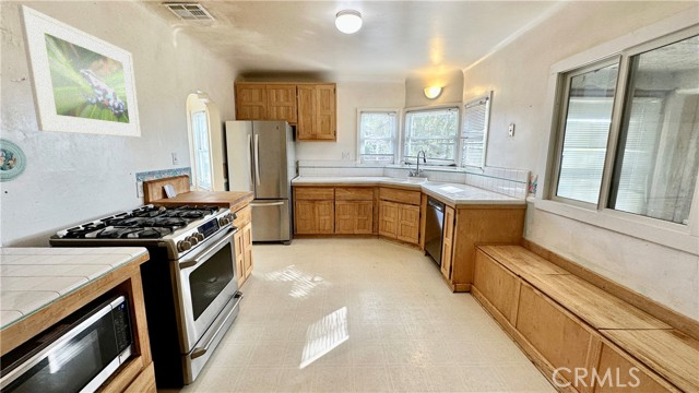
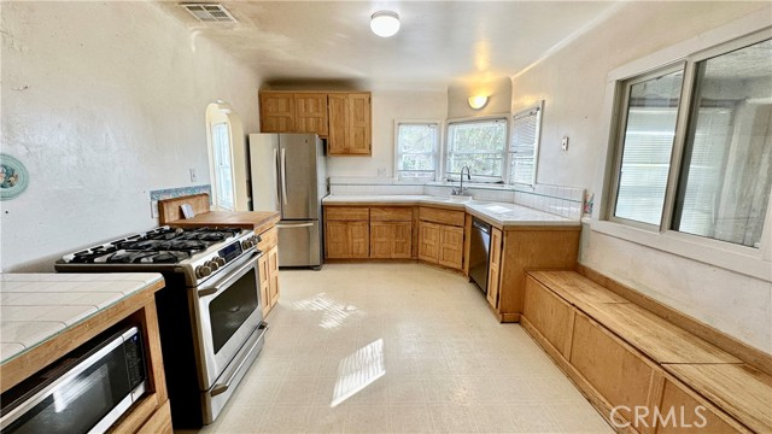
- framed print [16,3,142,138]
